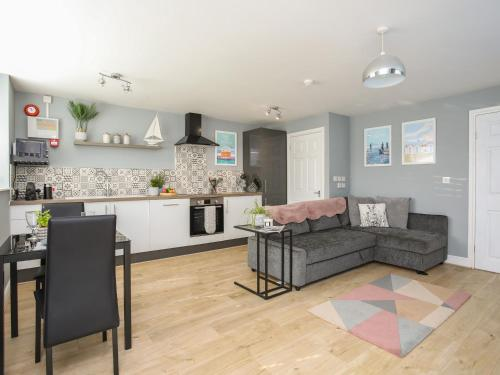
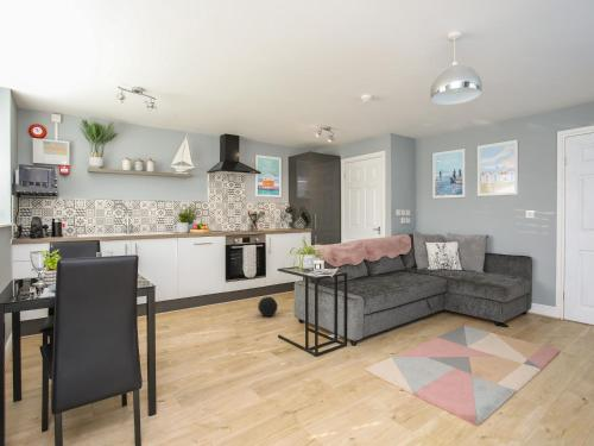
+ ball [257,296,279,318]
